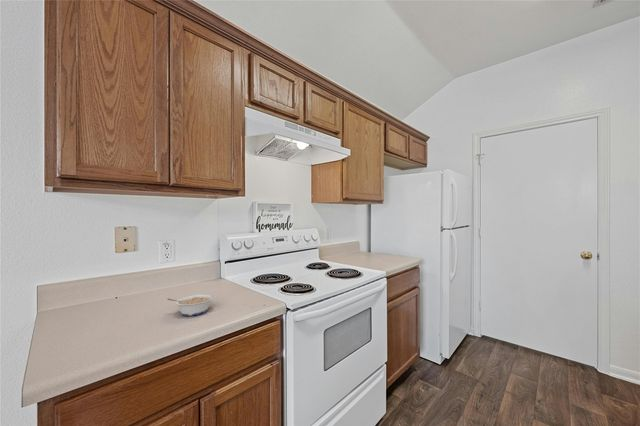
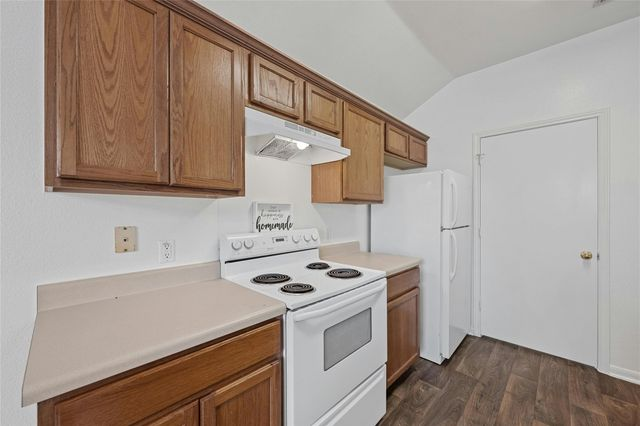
- legume [167,293,214,317]
